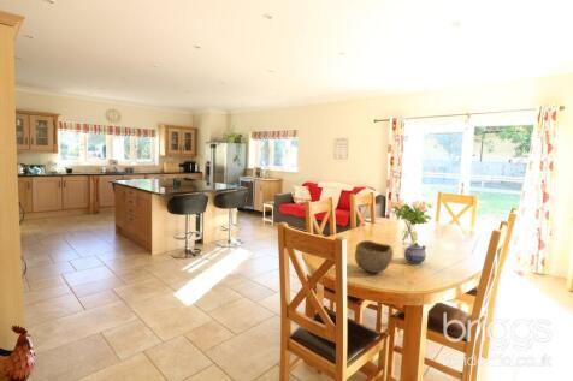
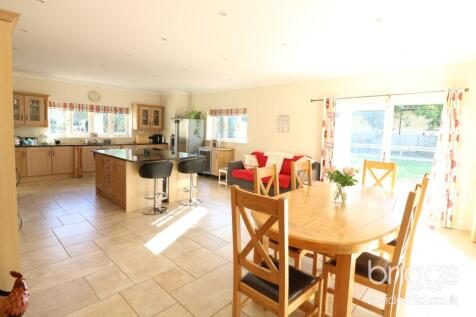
- bowl [354,239,395,274]
- teapot [403,242,427,264]
